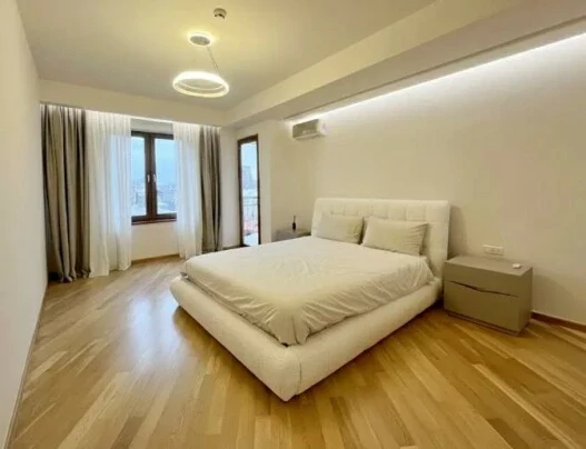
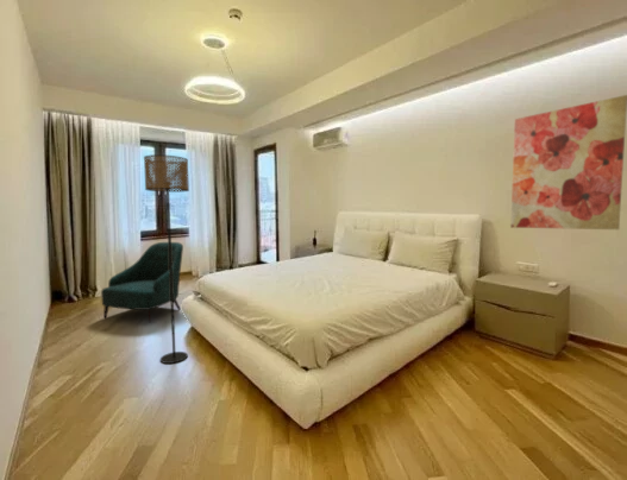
+ floor lamp [143,153,190,365]
+ wall art [509,94,627,230]
+ armchair [100,241,184,323]
